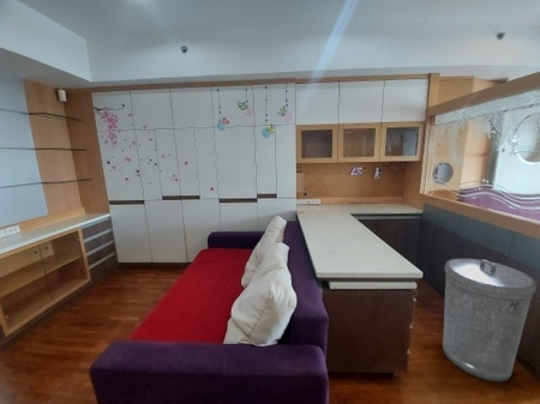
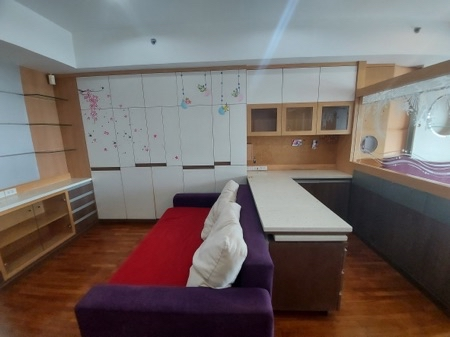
- trash can [442,257,538,382]
